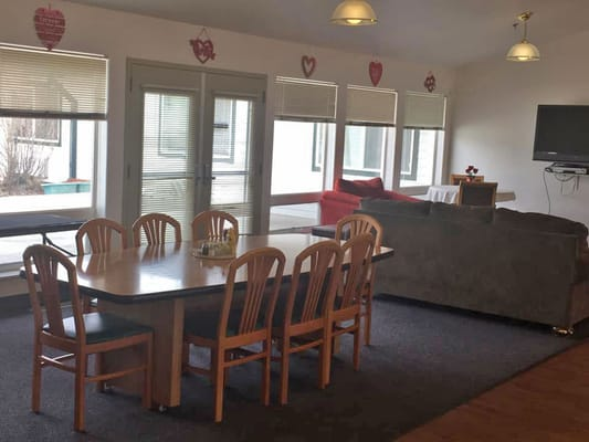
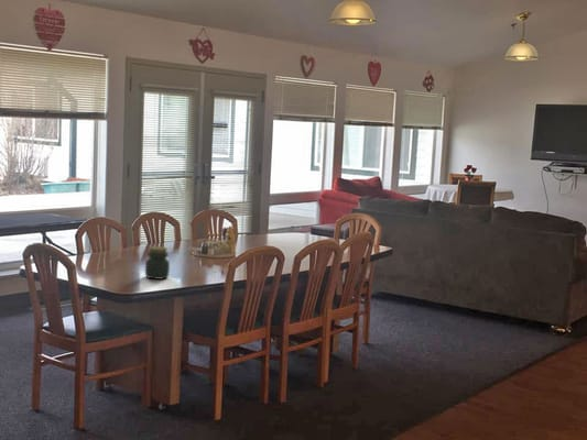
+ jar [144,245,171,280]
